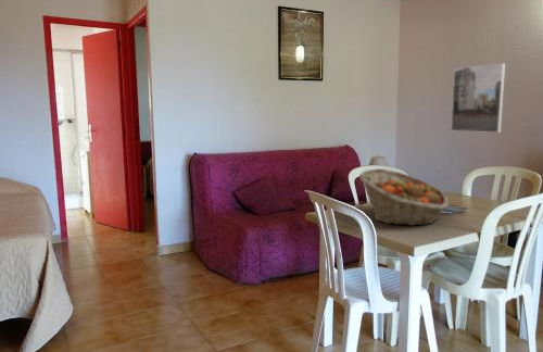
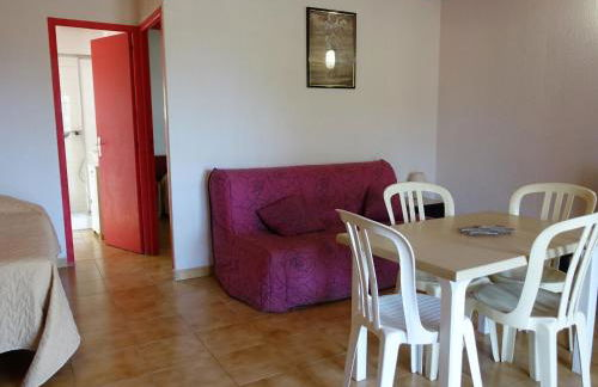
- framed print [450,62,506,134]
- fruit basket [358,167,450,227]
